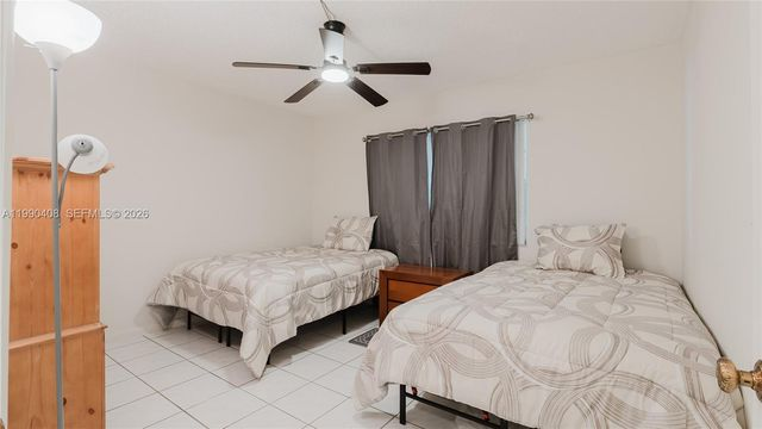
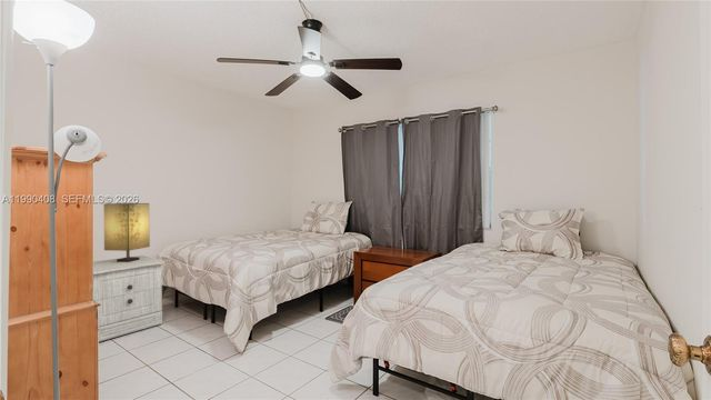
+ nightstand [92,254,166,343]
+ table lamp [102,202,151,262]
